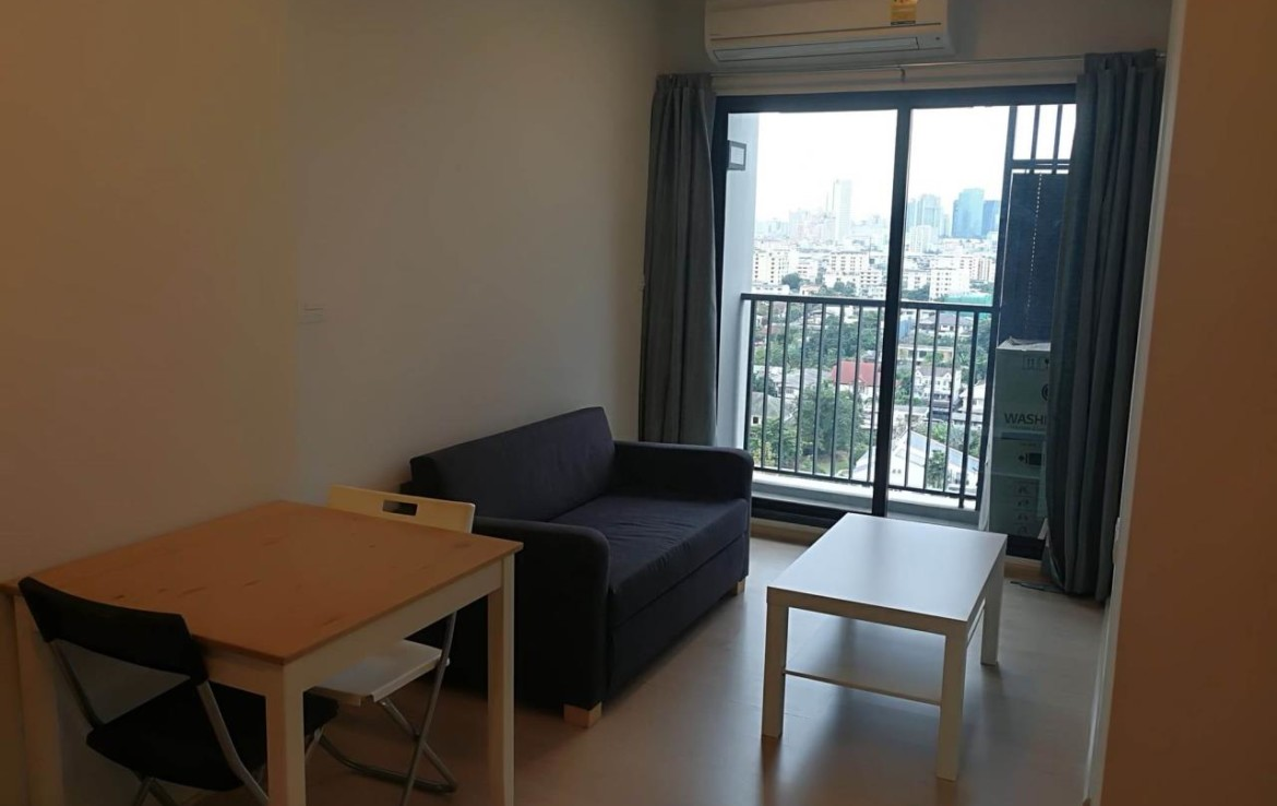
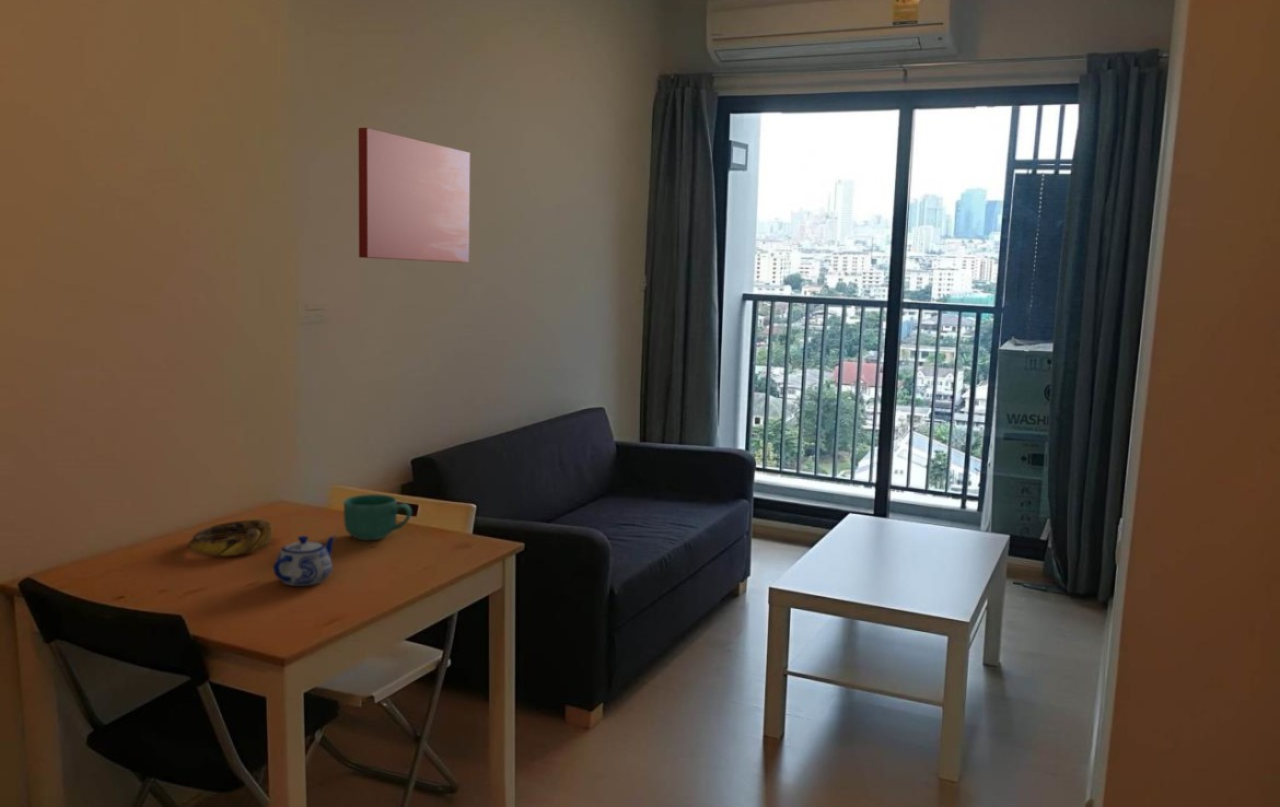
+ wall art [358,127,472,264]
+ teapot [272,535,337,587]
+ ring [188,518,274,558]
+ mug [342,493,412,541]
